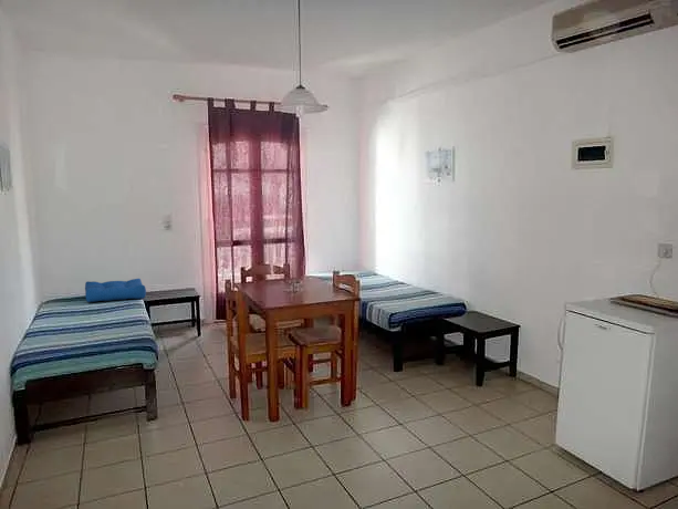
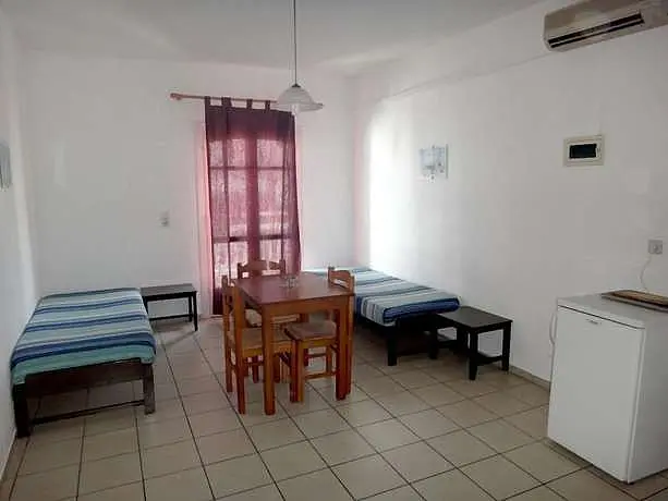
- seat cushion [84,278,147,303]
